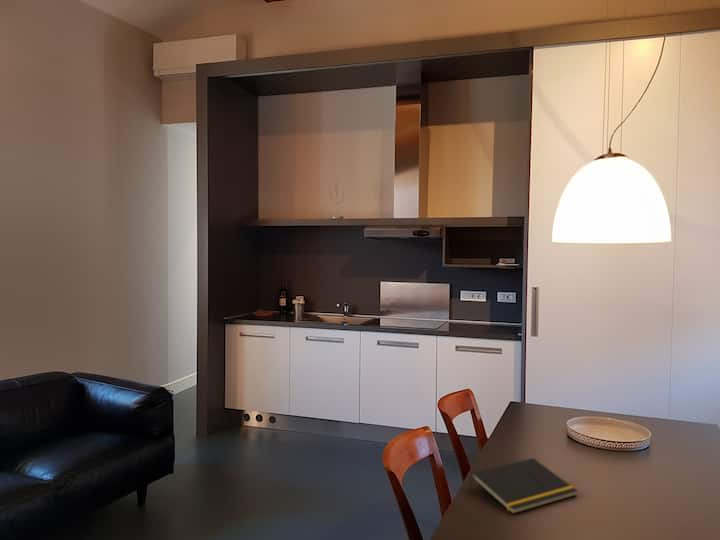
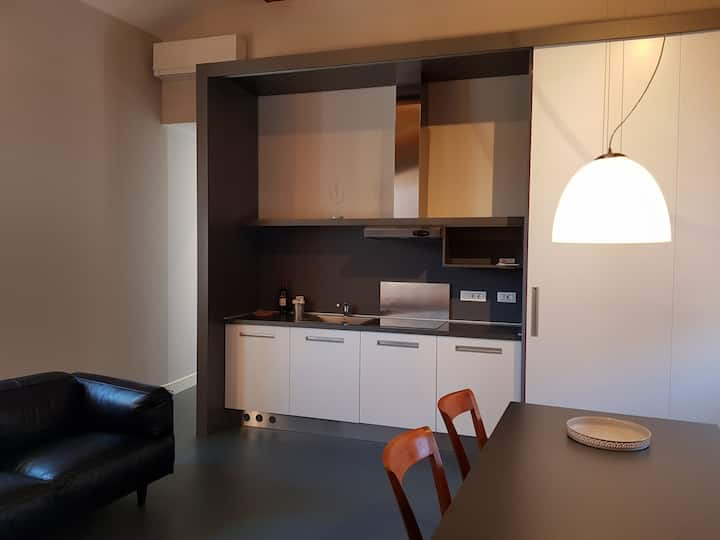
- notepad [469,457,579,515]
